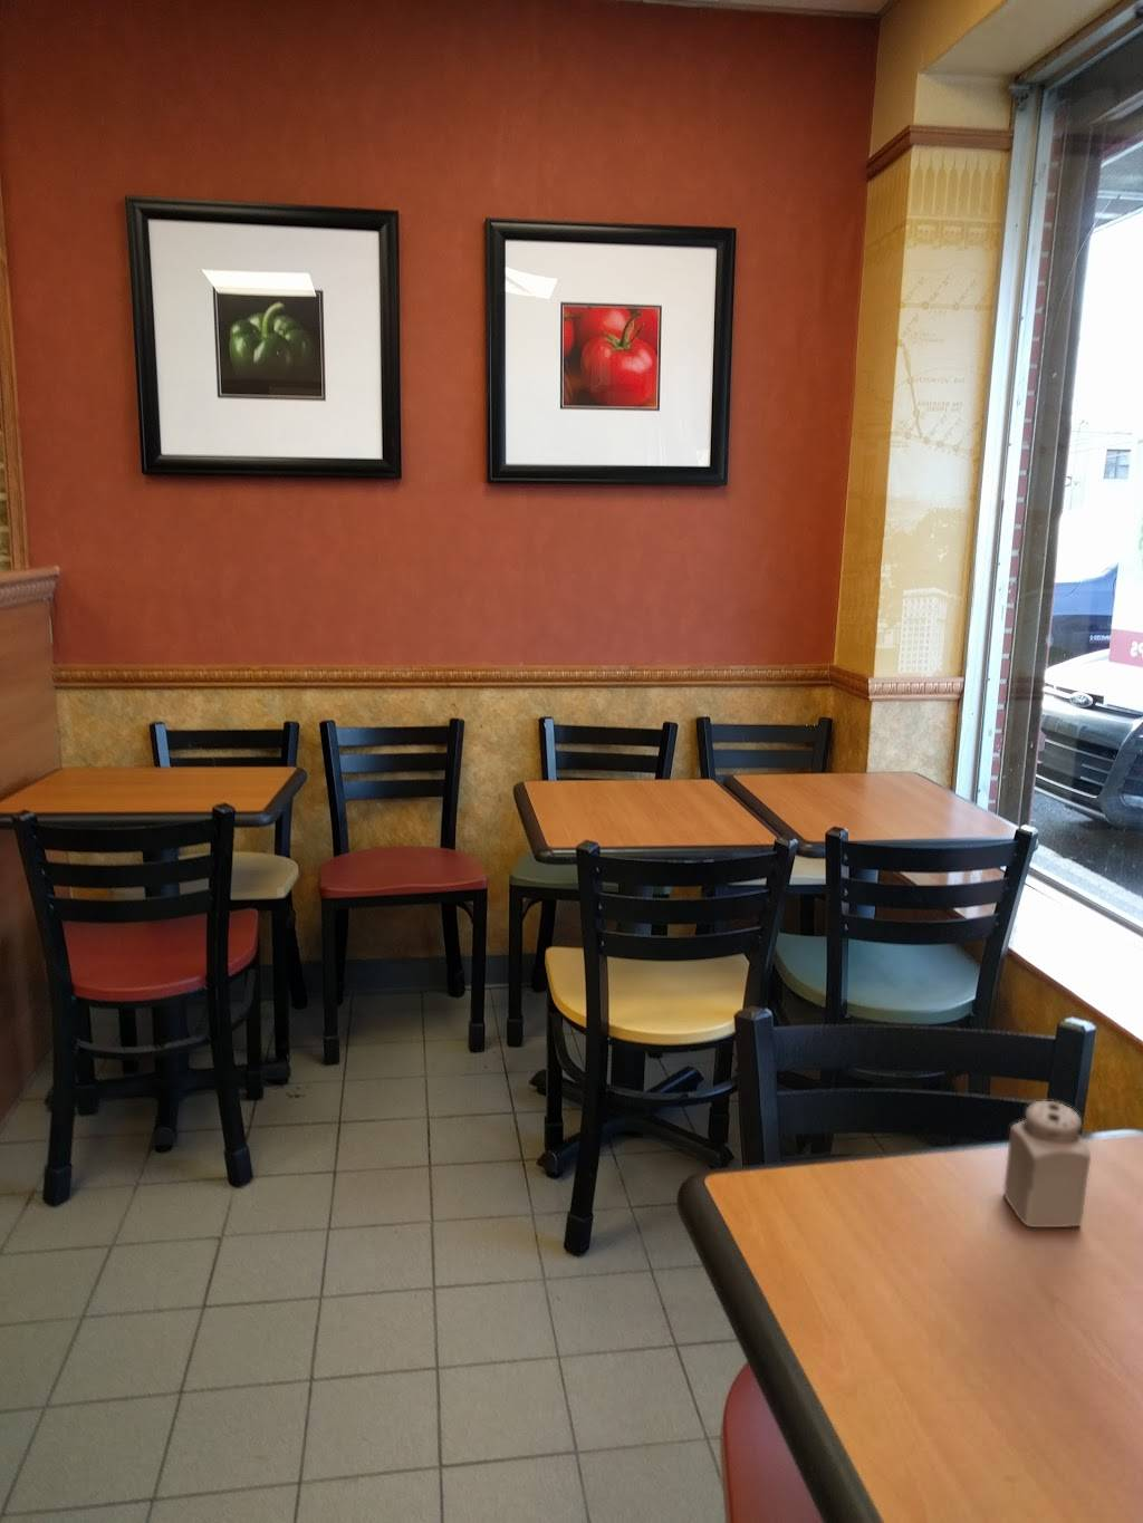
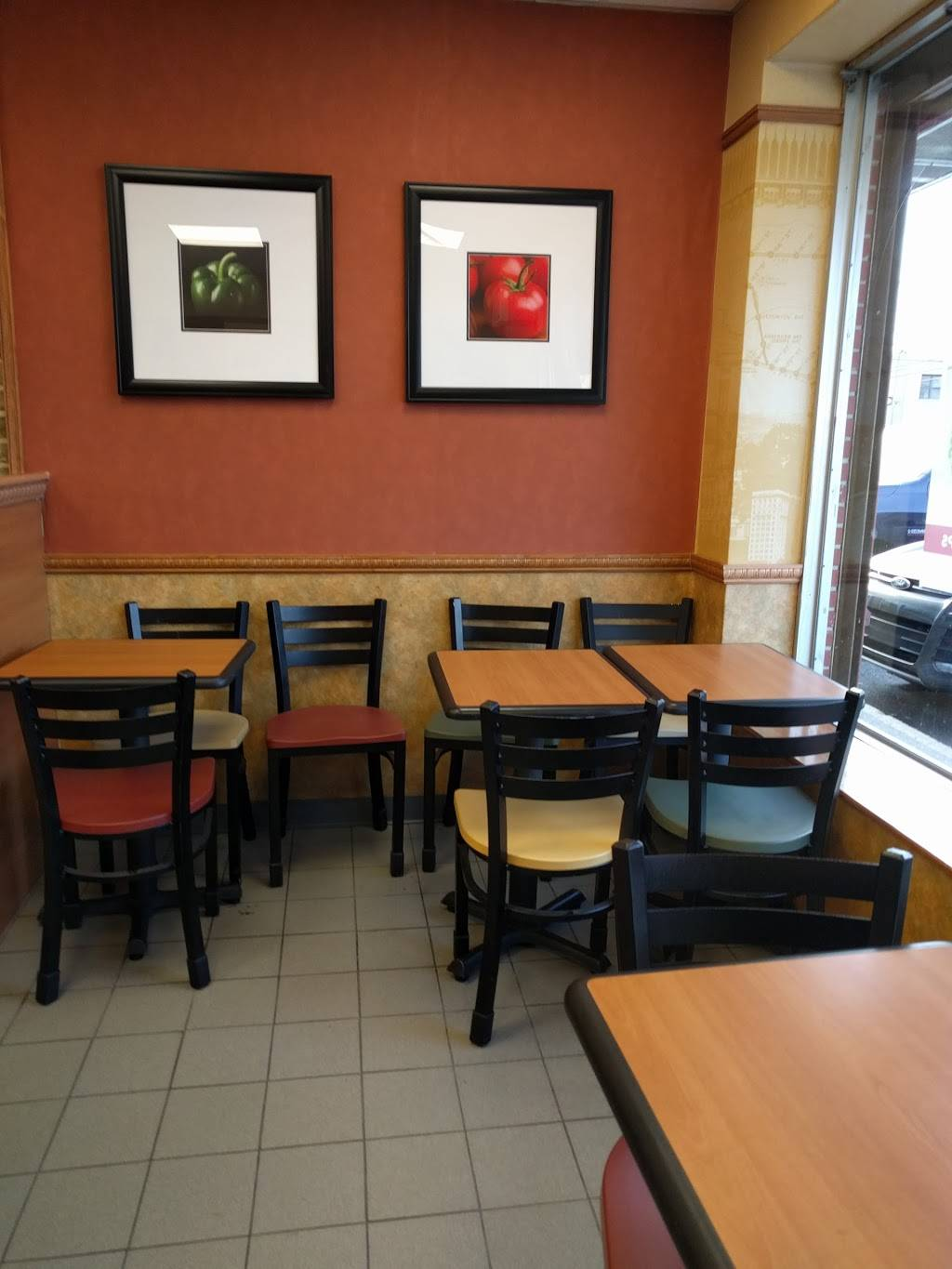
- salt shaker [1003,1101,1091,1229]
